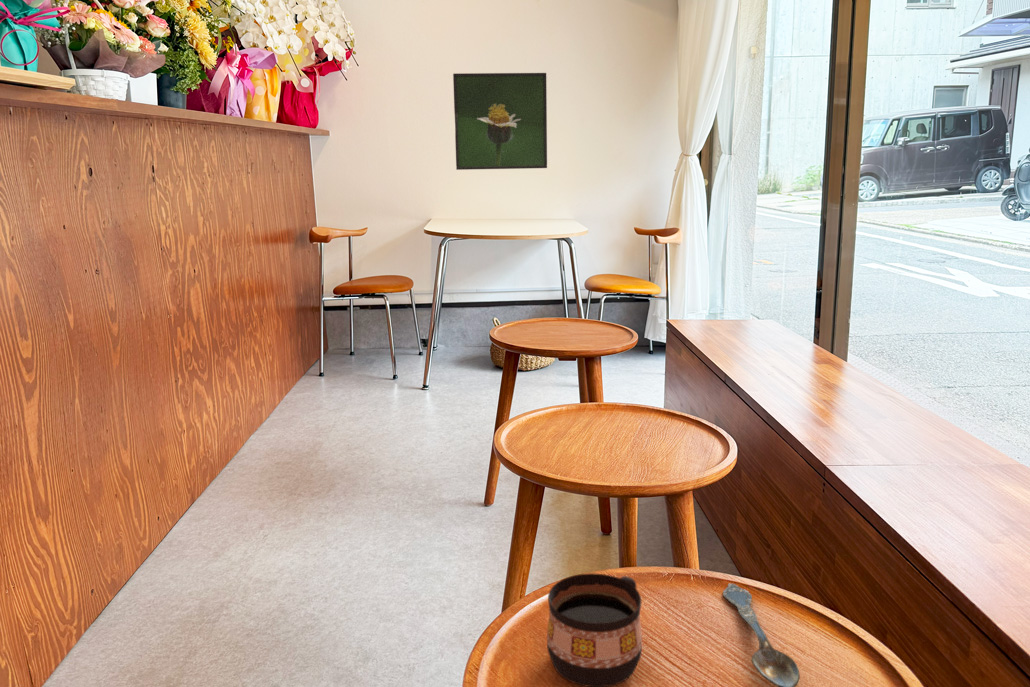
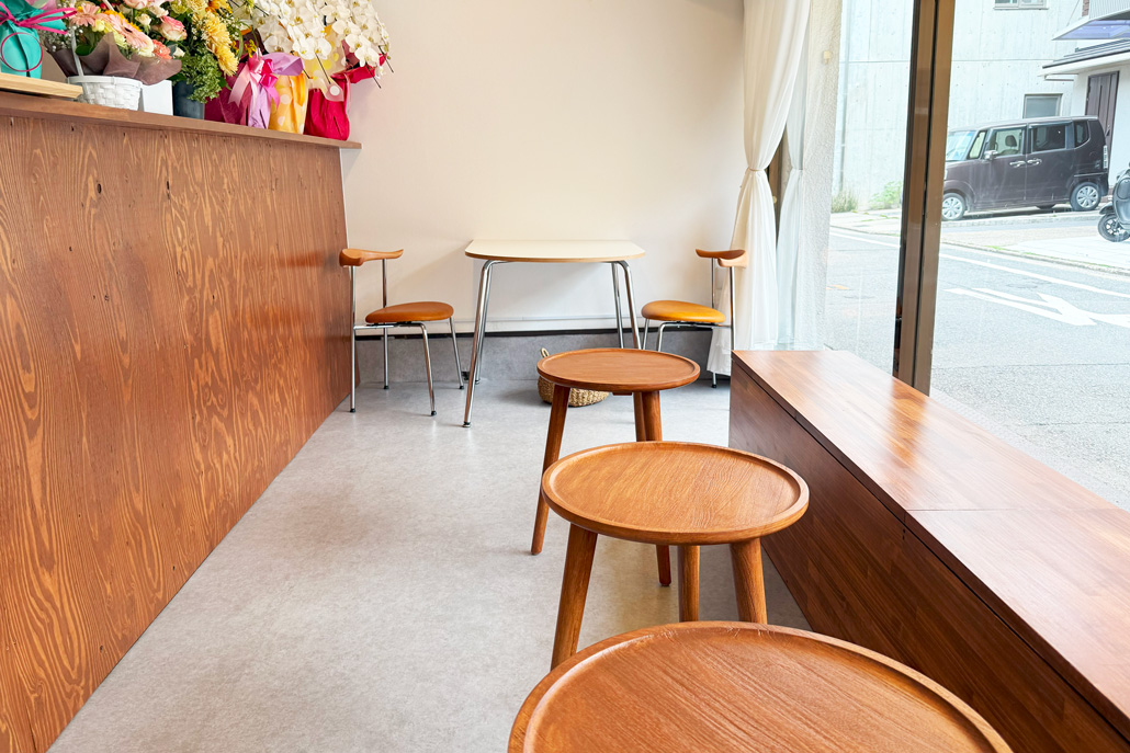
- spoon [722,583,801,687]
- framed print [452,72,548,171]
- cup [546,572,643,687]
